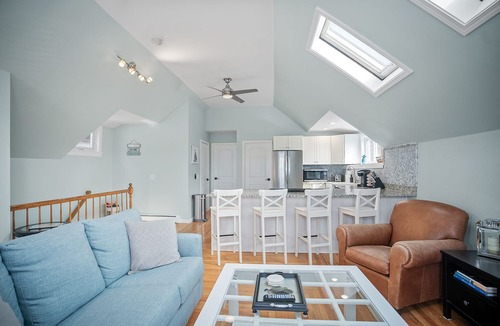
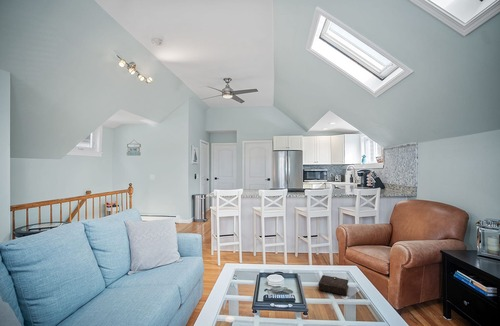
+ book [318,274,354,298]
